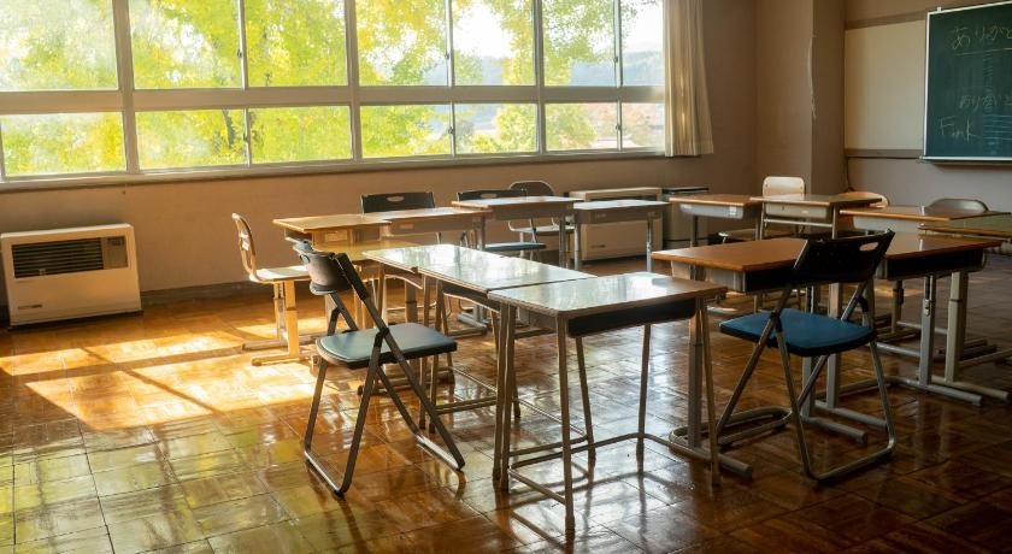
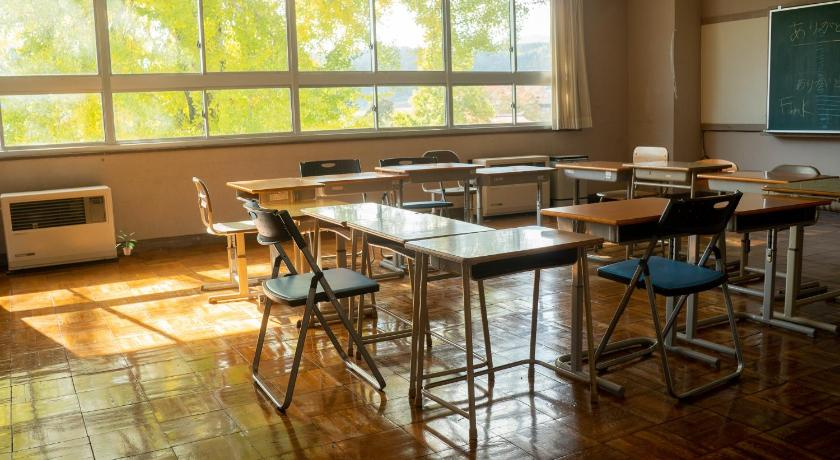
+ potted plant [116,228,136,256]
